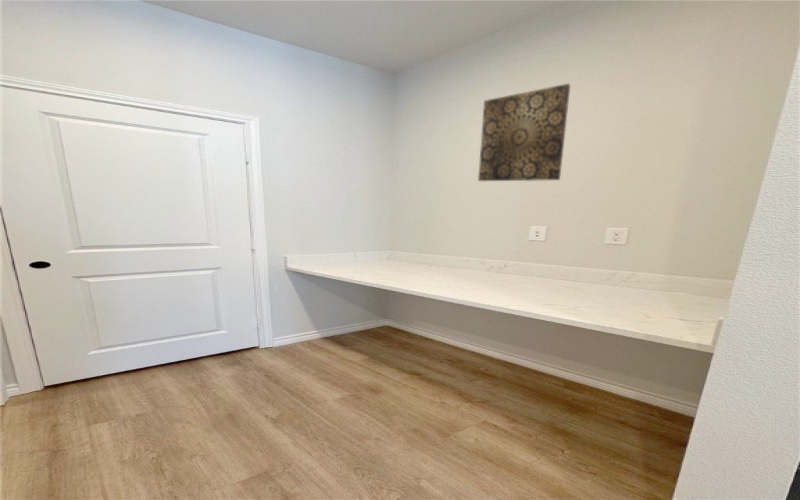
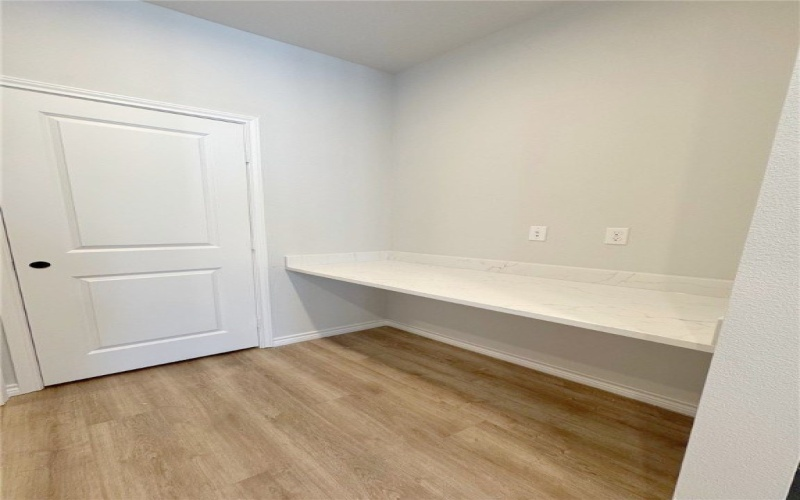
- wall art [477,82,572,182]
